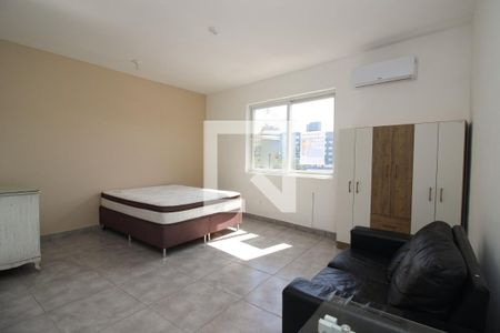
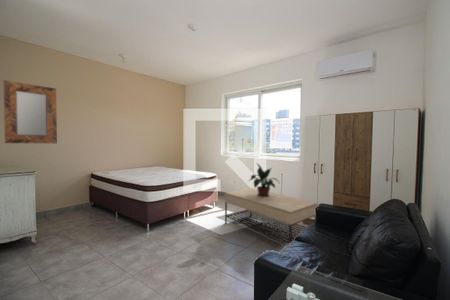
+ potted plant [246,162,281,197]
+ coffee table [224,187,318,244]
+ home mirror [3,79,58,144]
